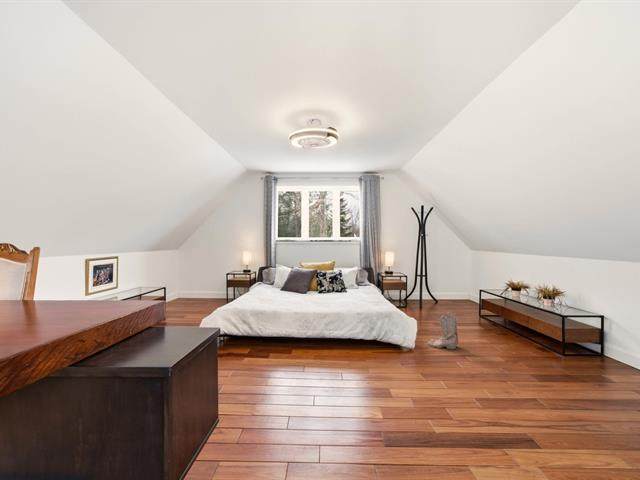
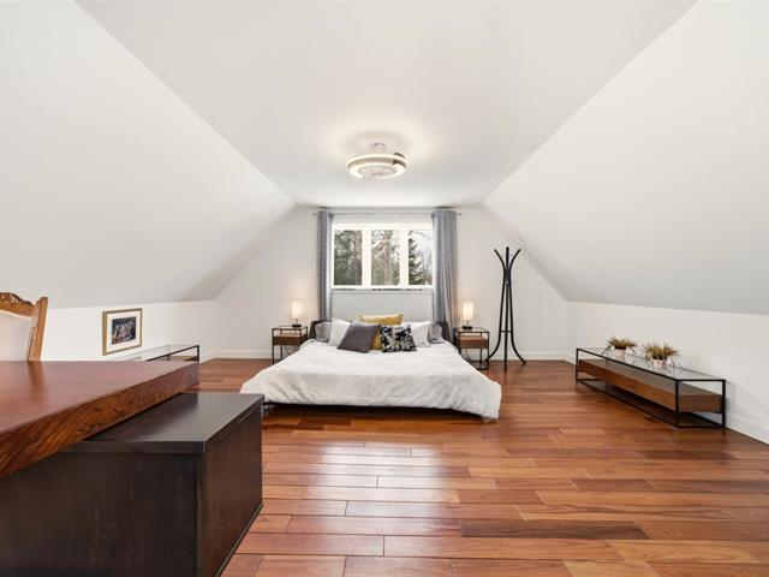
- boots [426,311,459,350]
